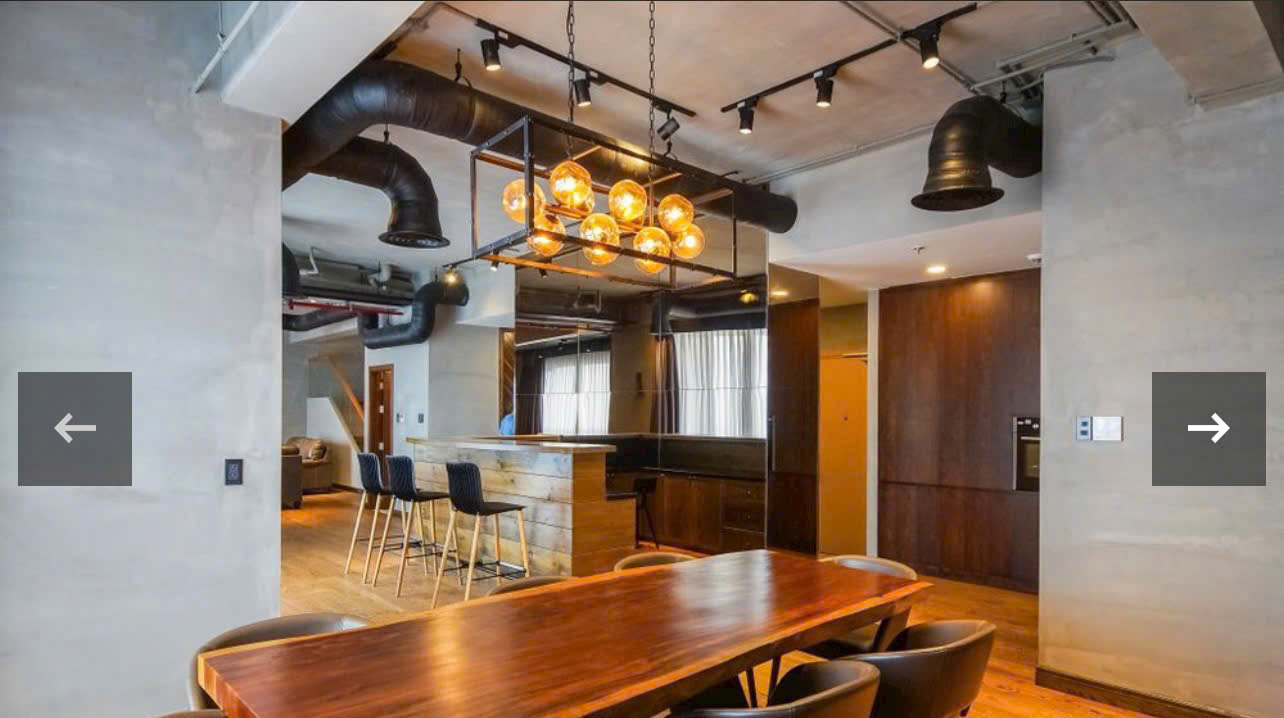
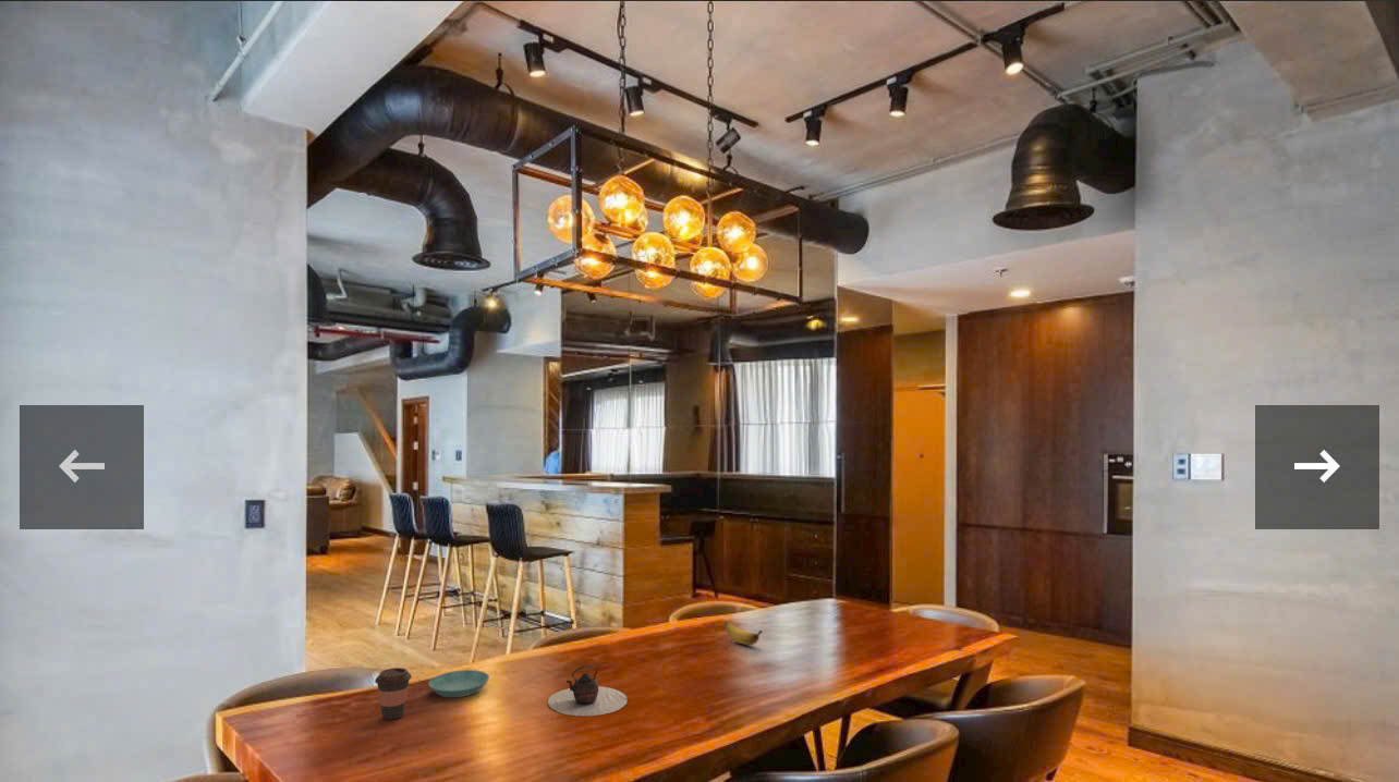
+ coffee cup [374,667,413,721]
+ banana [723,620,764,646]
+ saucer [427,669,490,699]
+ teapot [547,664,629,717]
